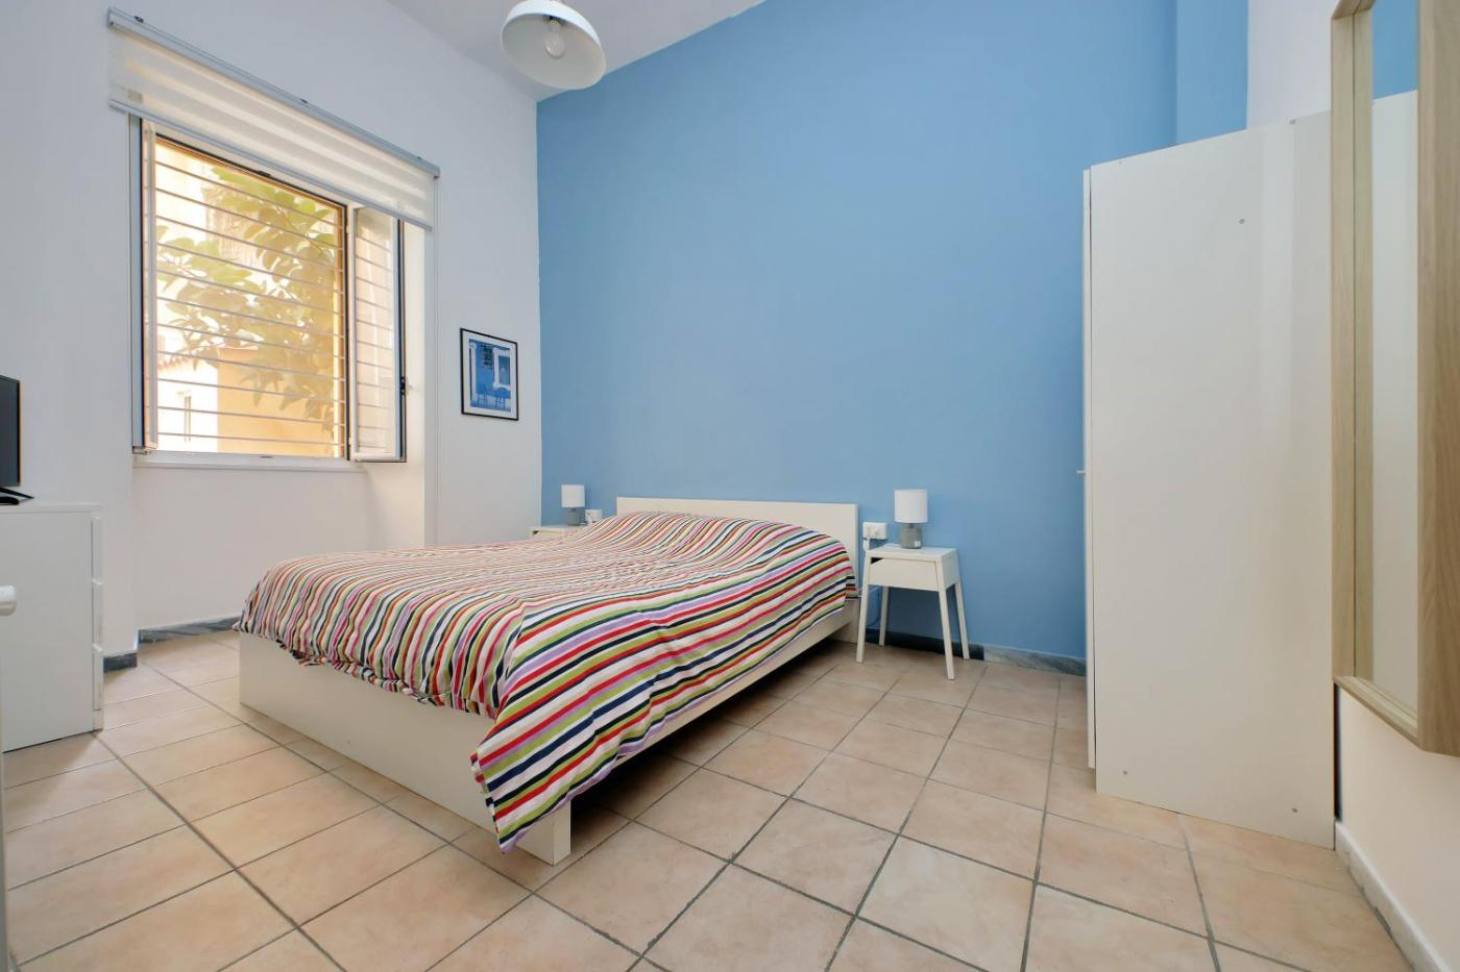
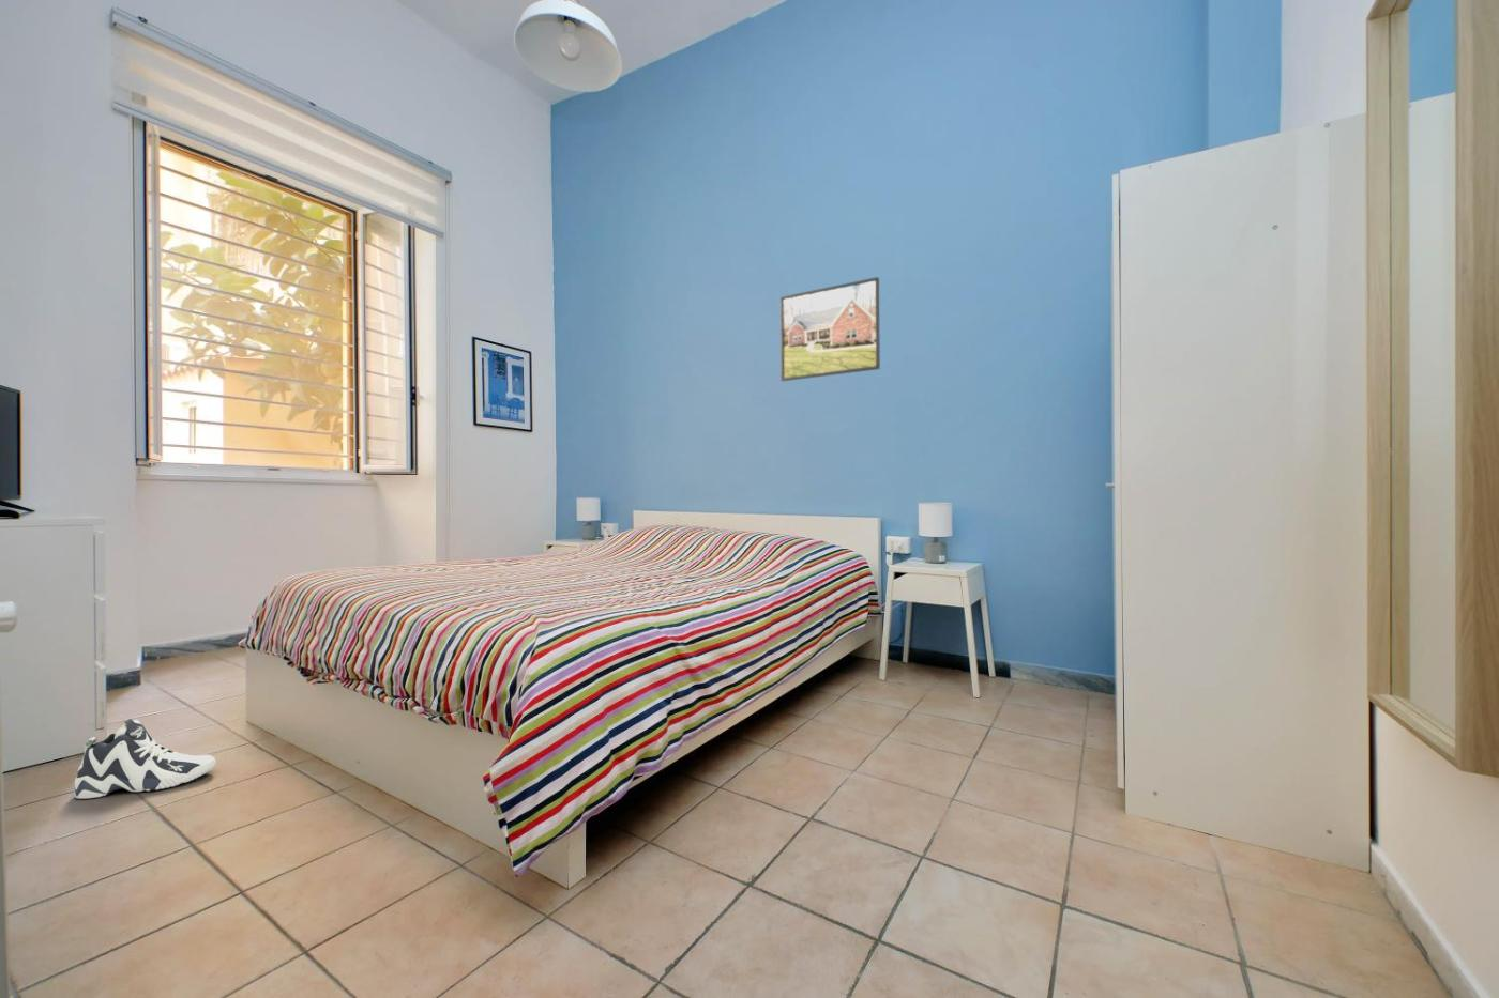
+ sneaker [72,717,216,800]
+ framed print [779,276,882,382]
